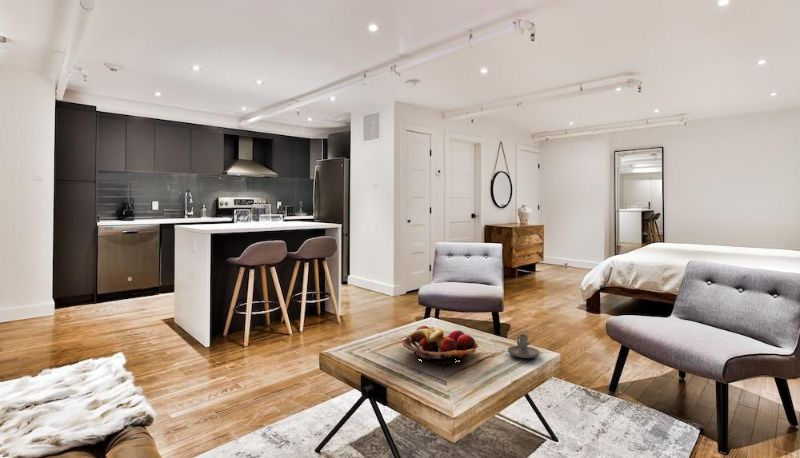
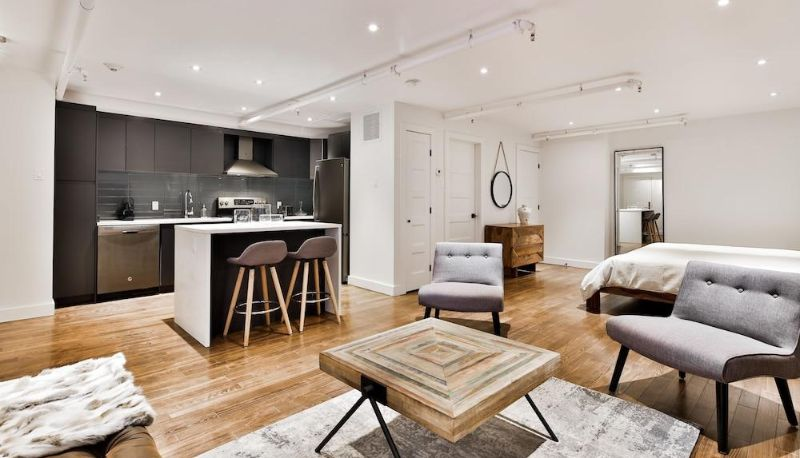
- candle holder [507,333,541,359]
- fruit basket [401,325,479,364]
